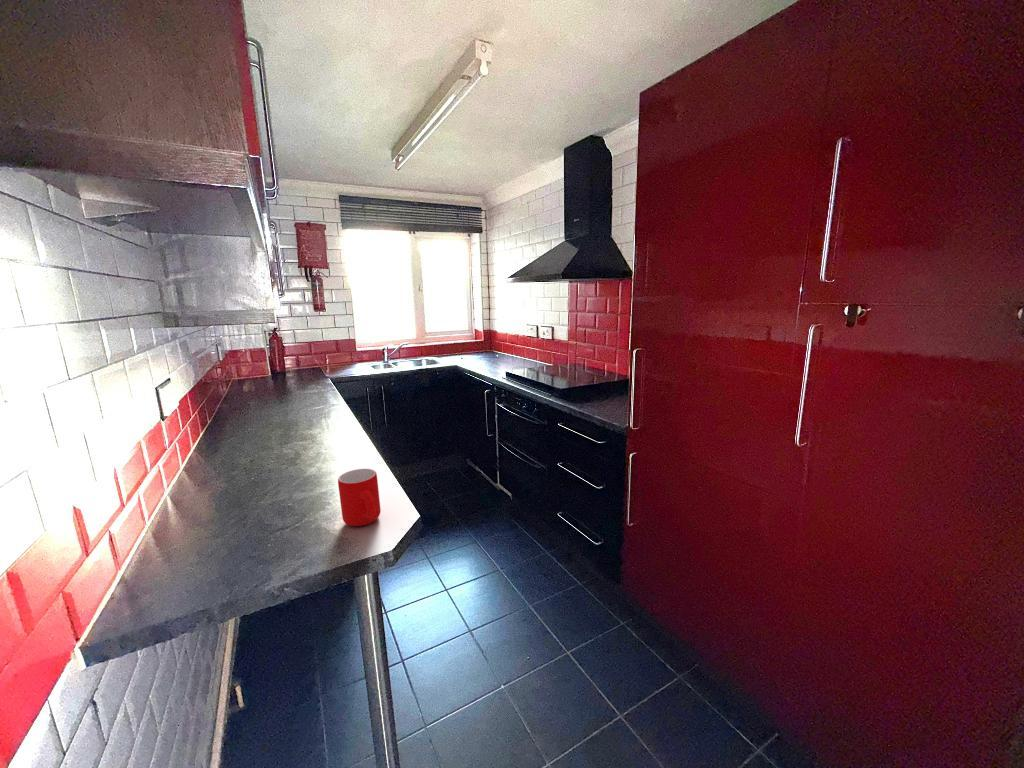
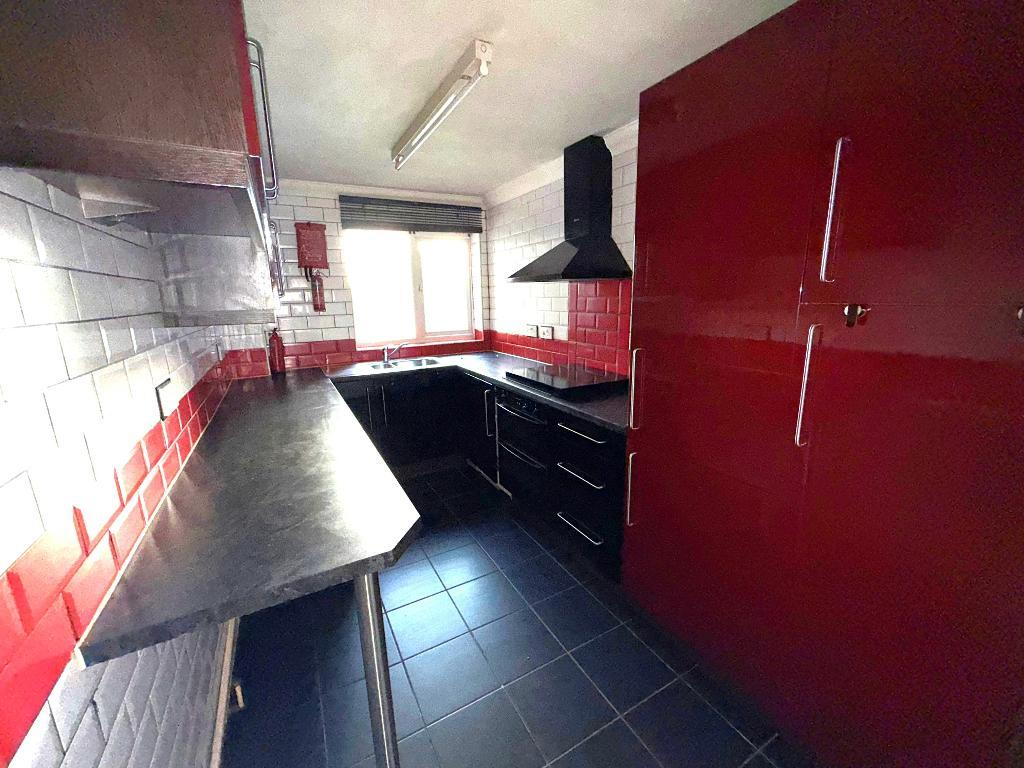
- mug [337,468,382,527]
